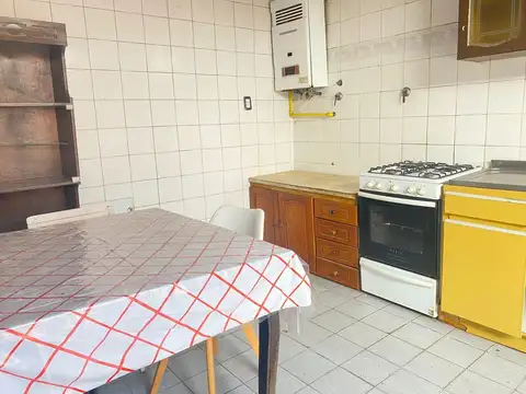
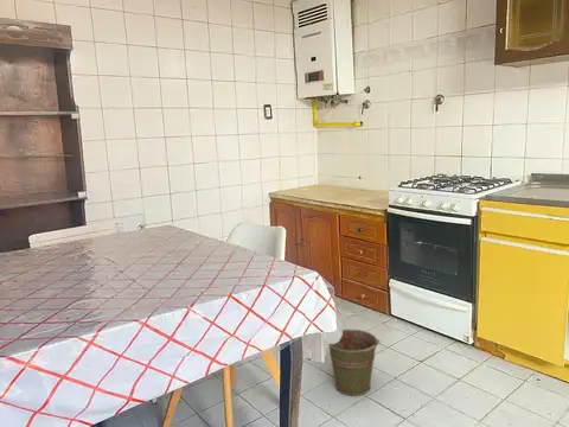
+ bucket [327,329,381,397]
